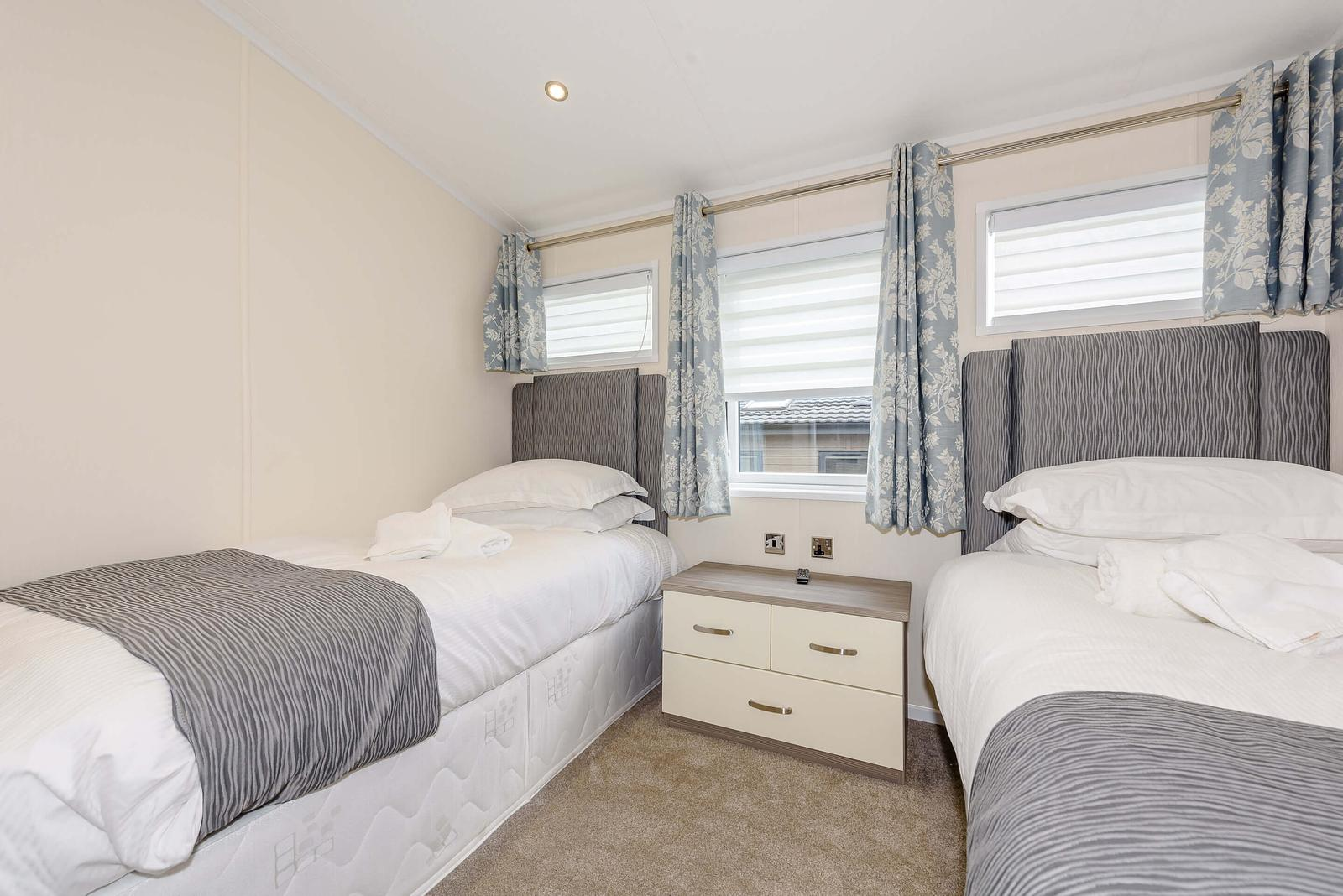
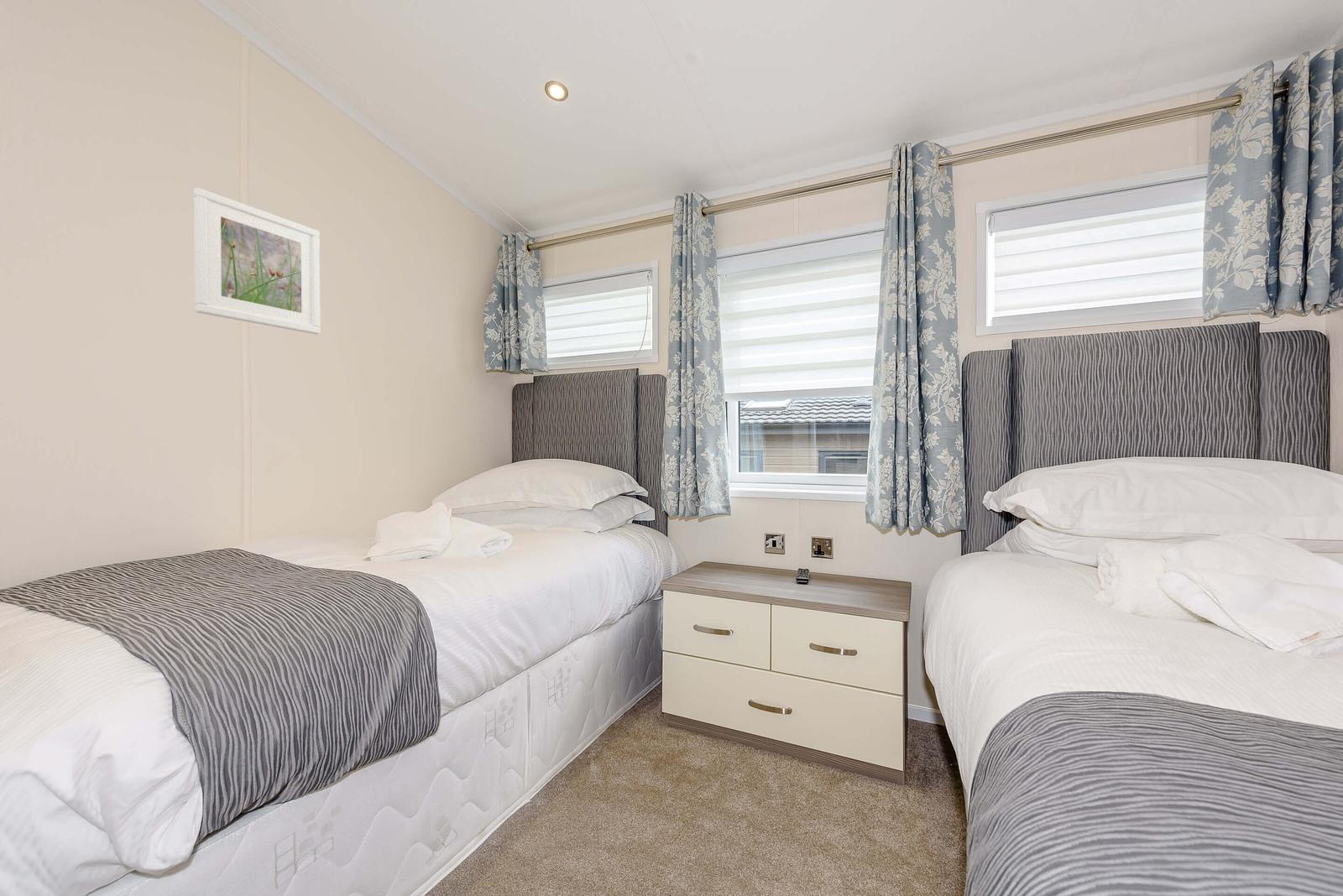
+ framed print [193,187,321,335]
